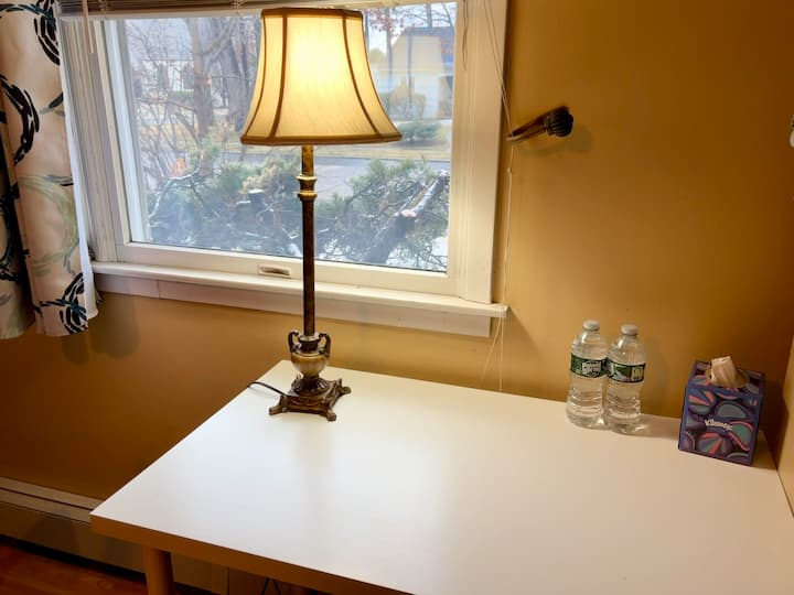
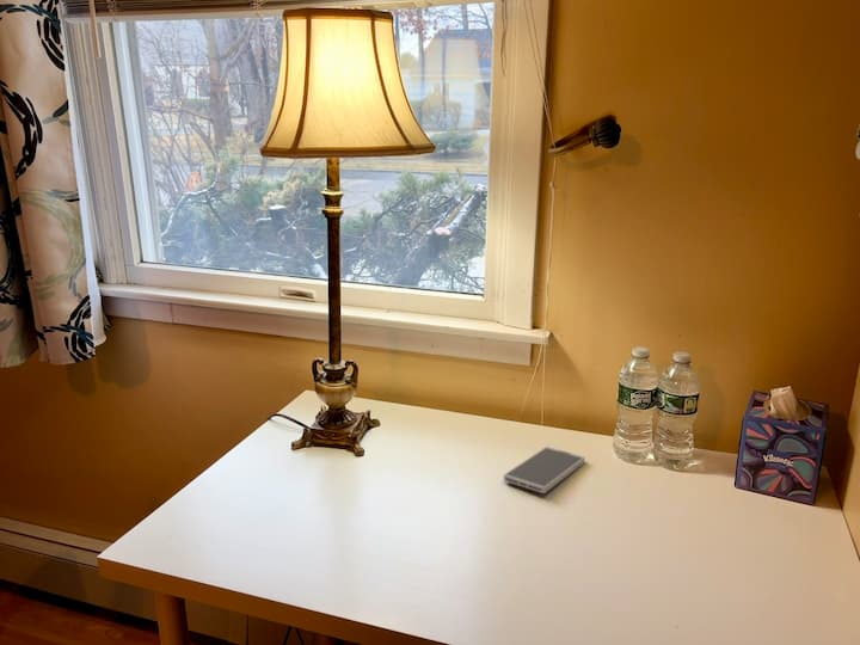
+ smartphone [503,446,586,494]
